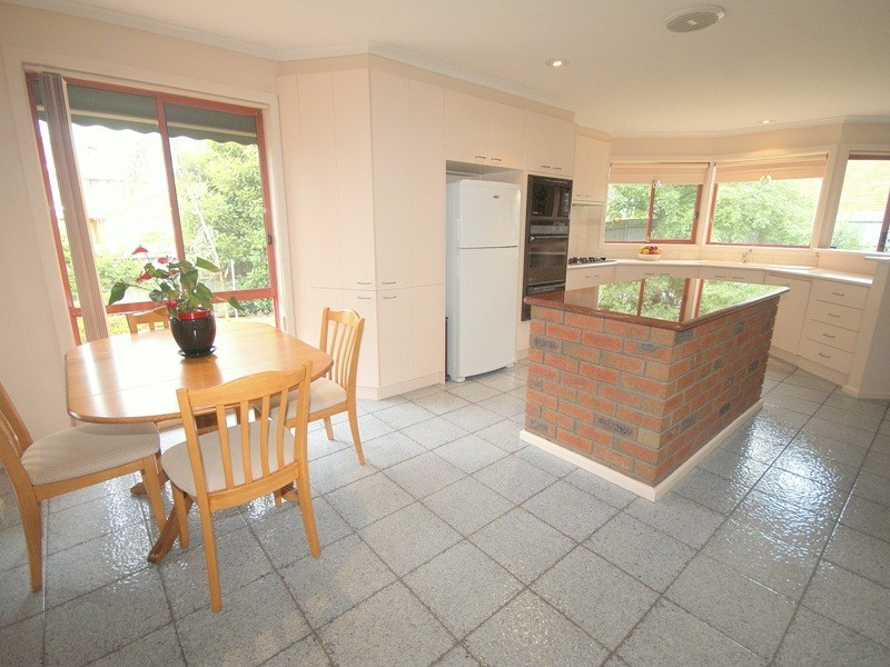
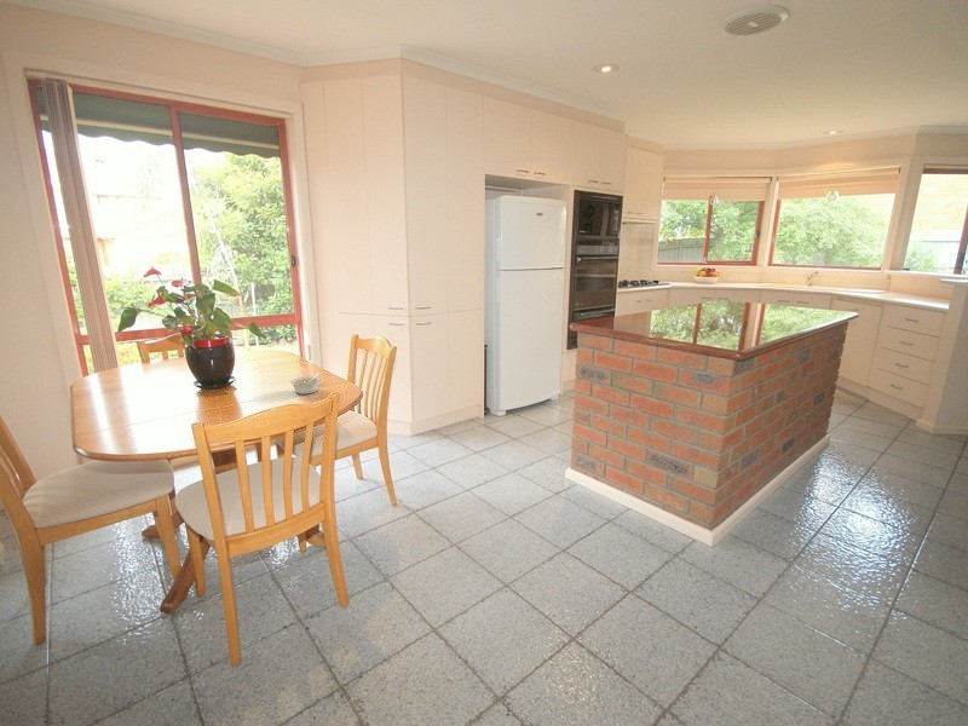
+ legume [289,371,322,396]
